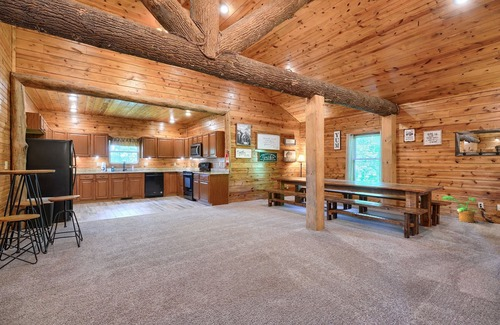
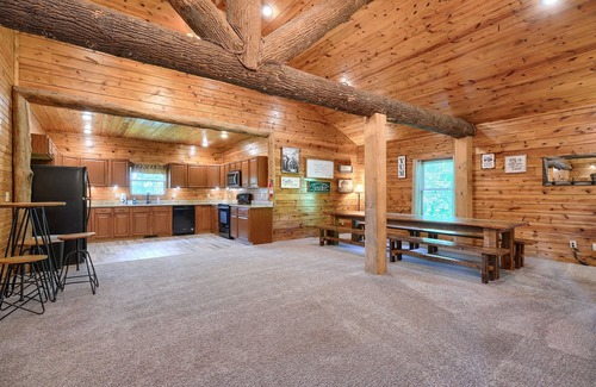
- potted plant [441,195,479,224]
